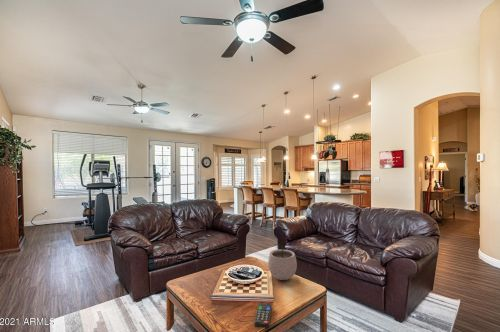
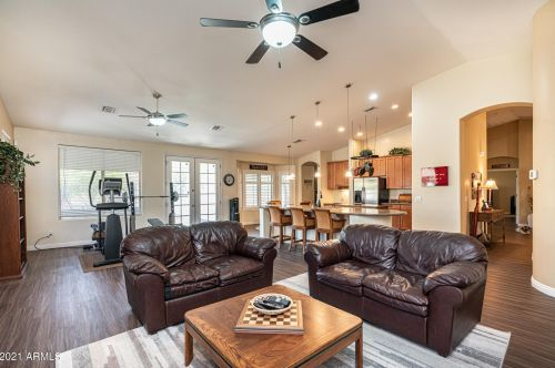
- remote control [254,302,273,329]
- plant pot [267,242,298,281]
